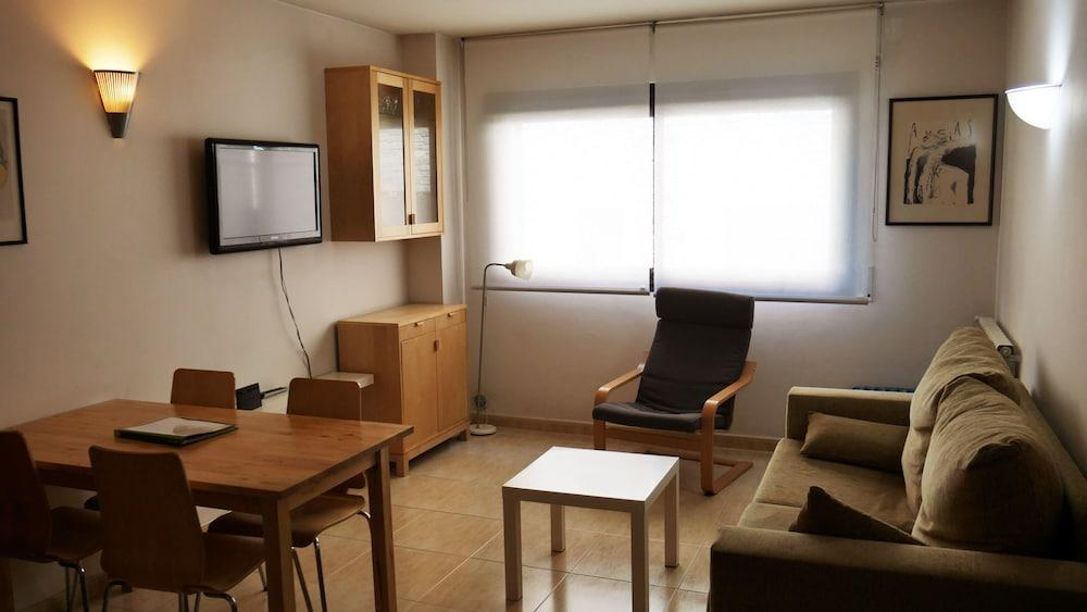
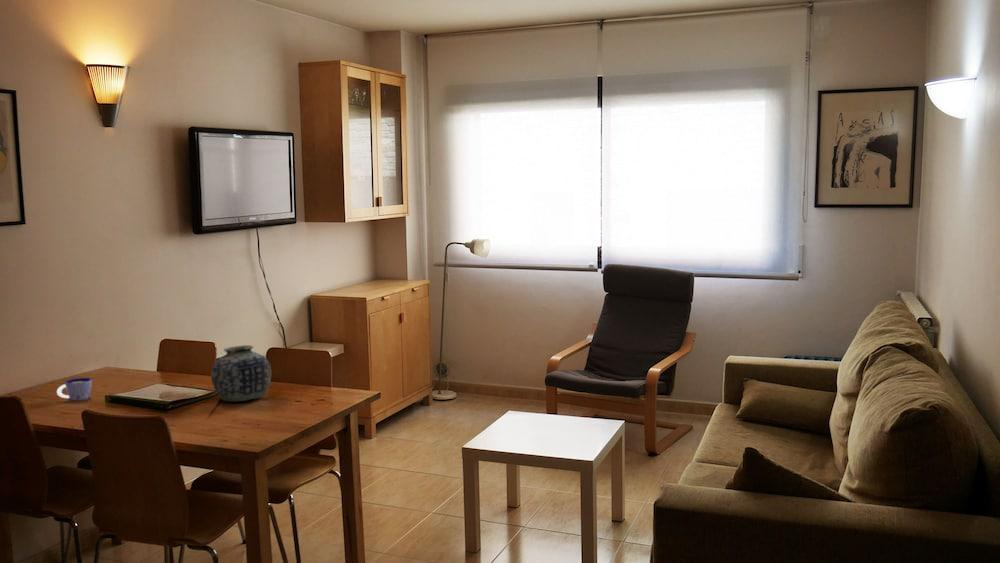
+ cup [56,377,93,402]
+ vase [210,344,272,403]
